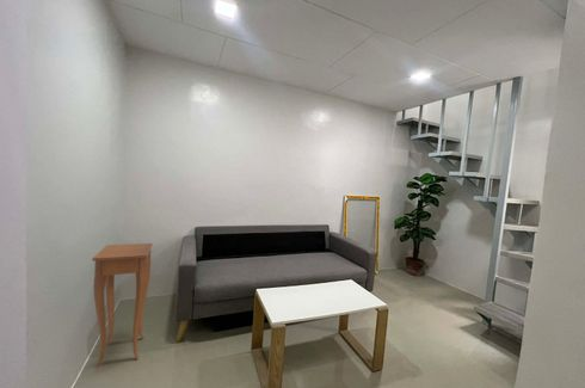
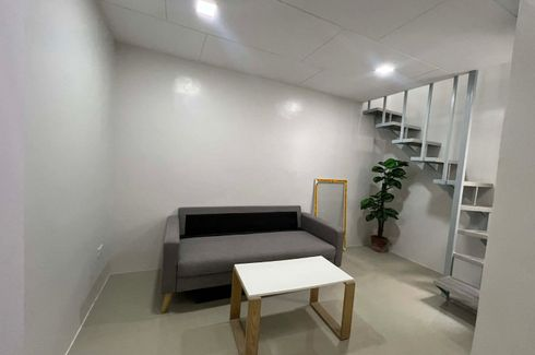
- side table [91,242,154,368]
